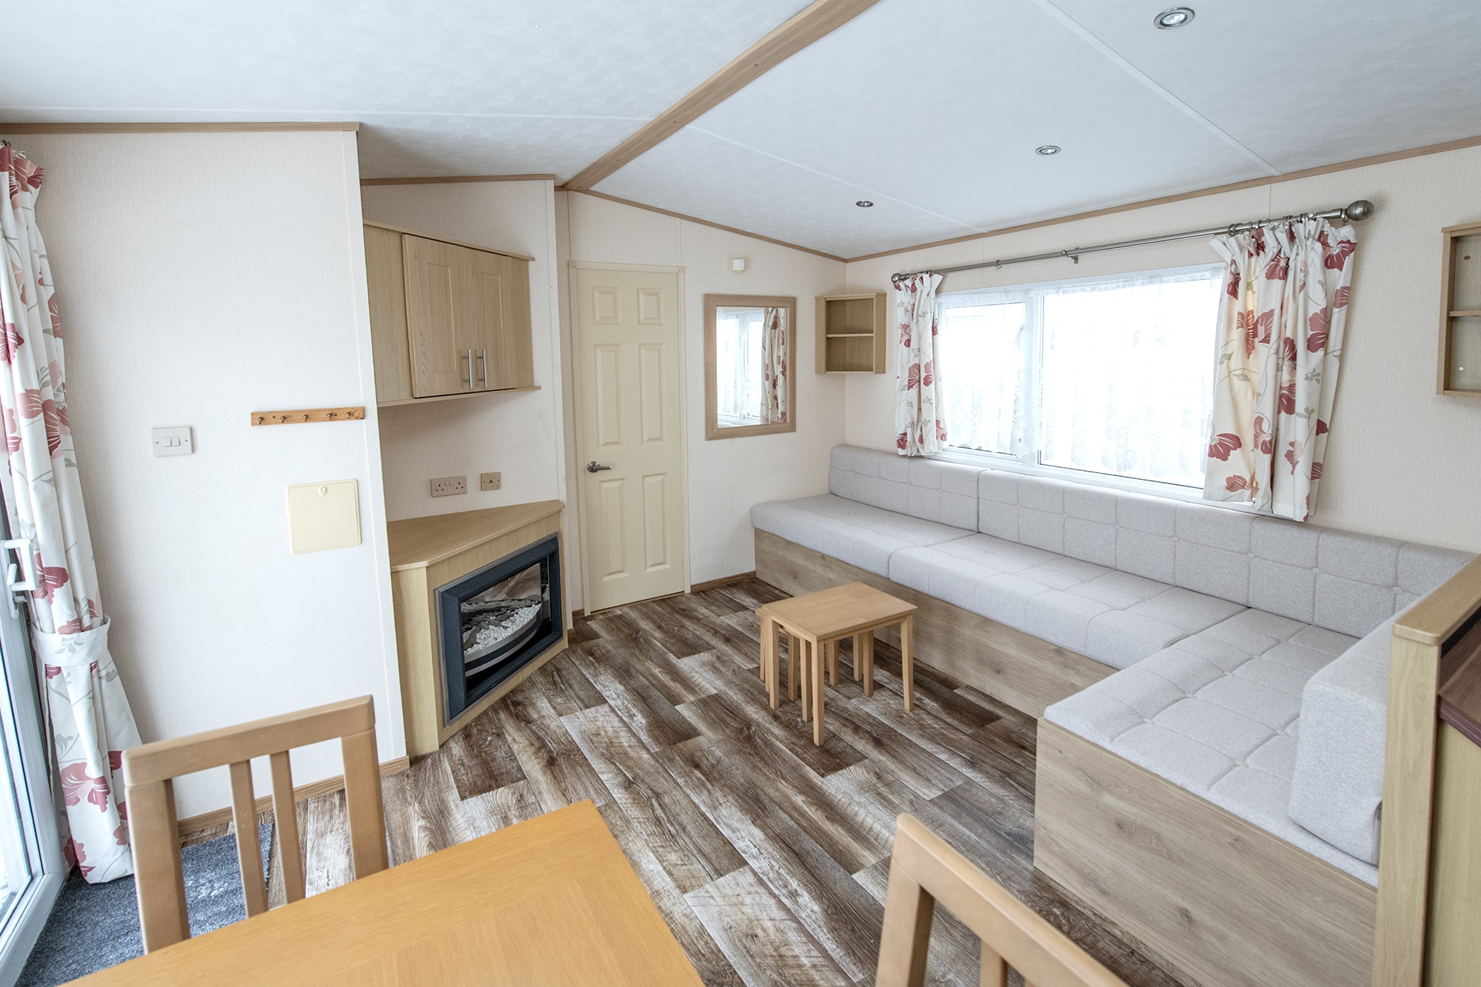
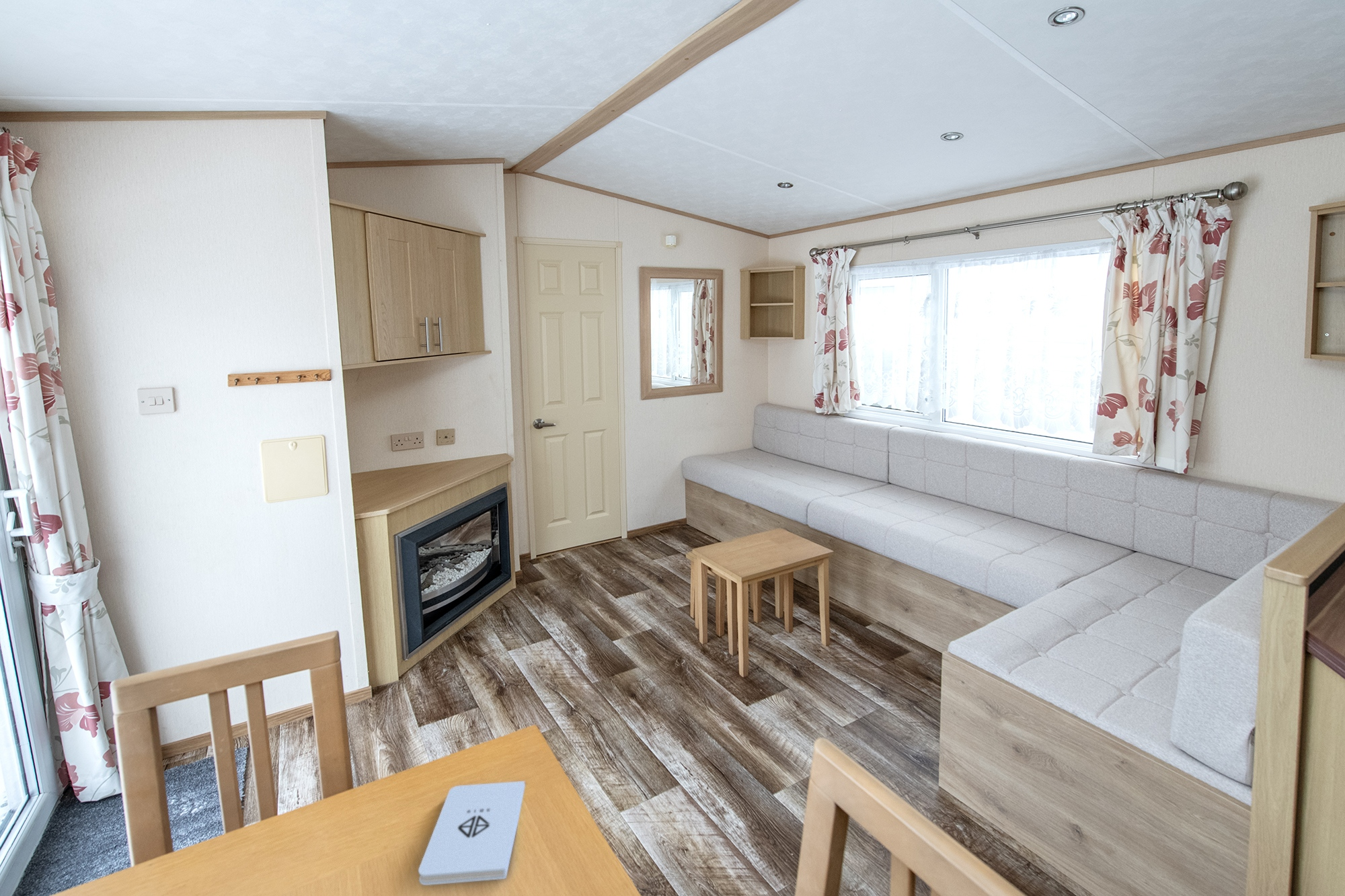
+ notepad [418,780,526,886]
